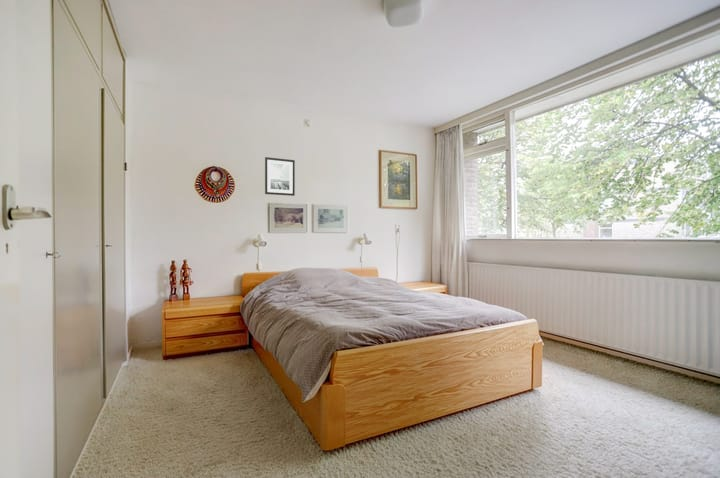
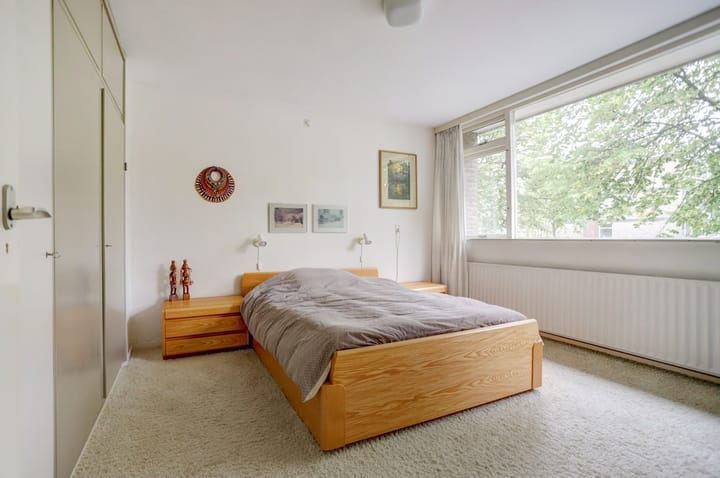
- wall art [264,156,296,197]
